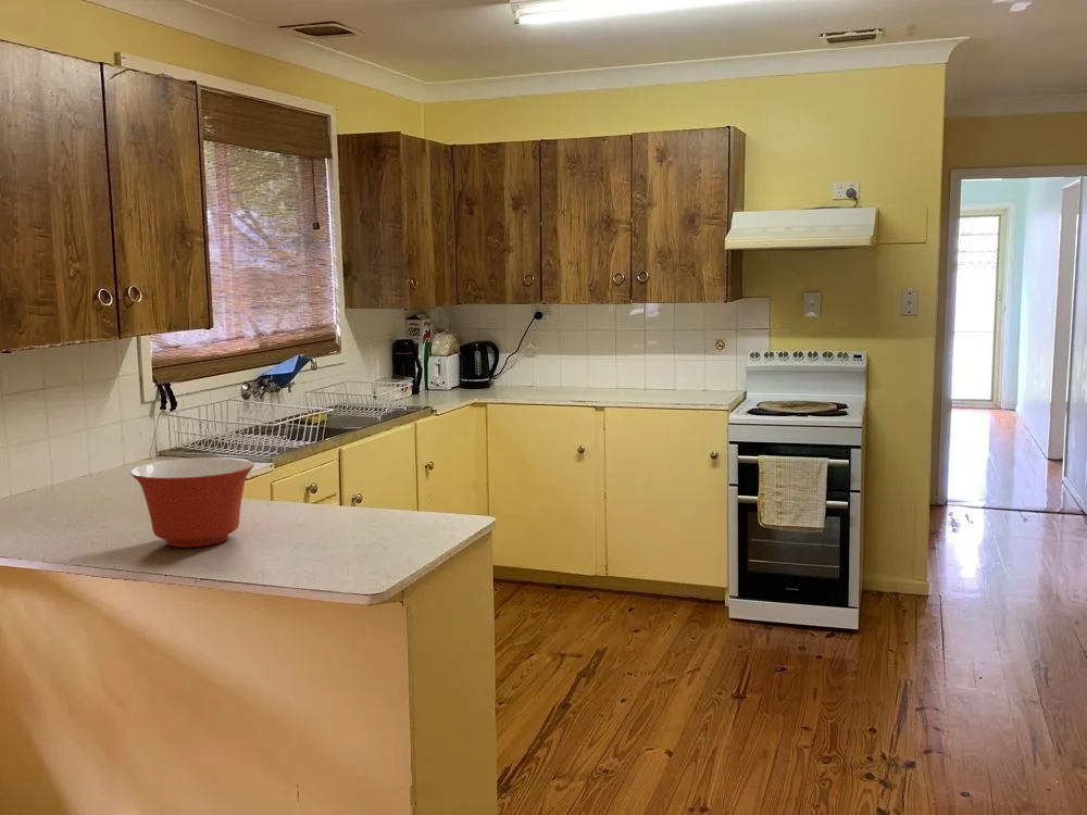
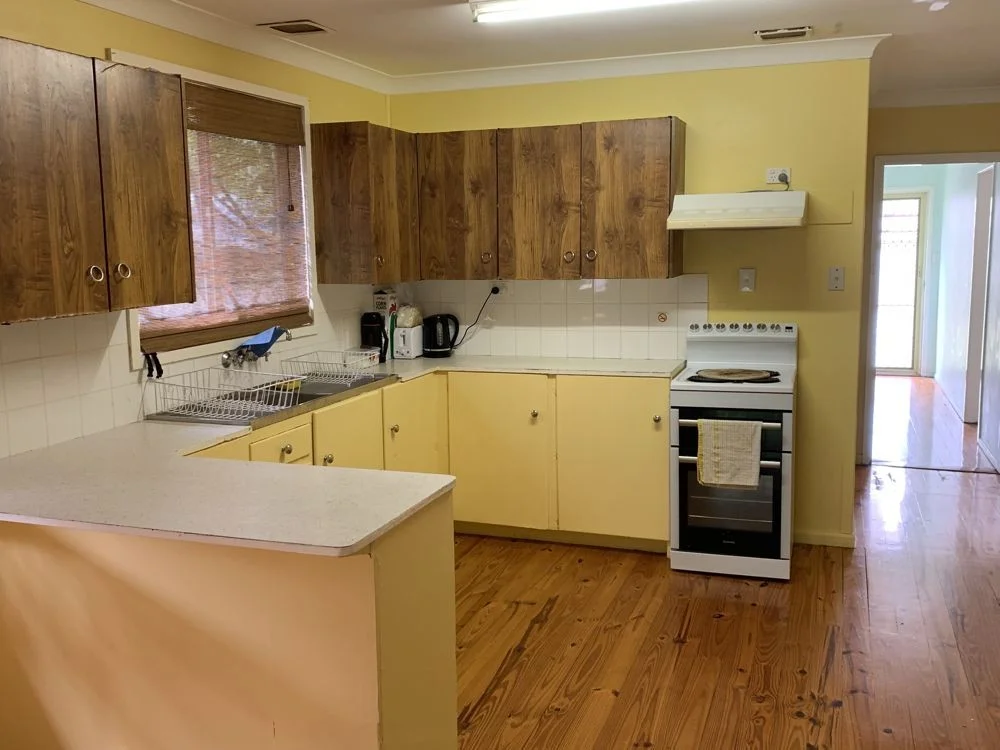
- mixing bowl [129,456,255,549]
